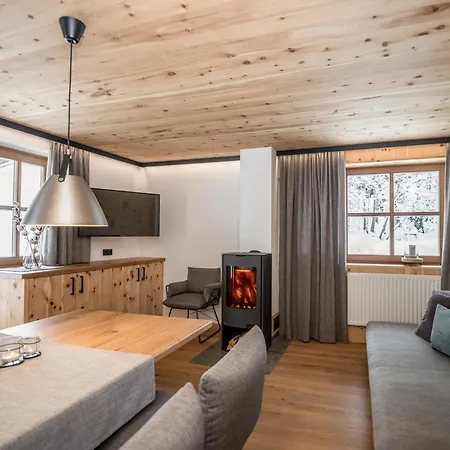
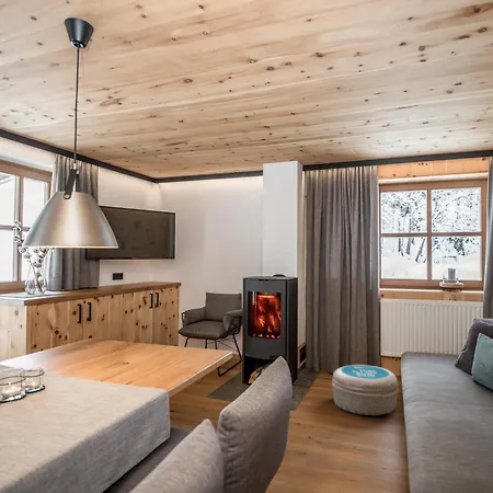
+ cosmetic container [331,364,399,416]
